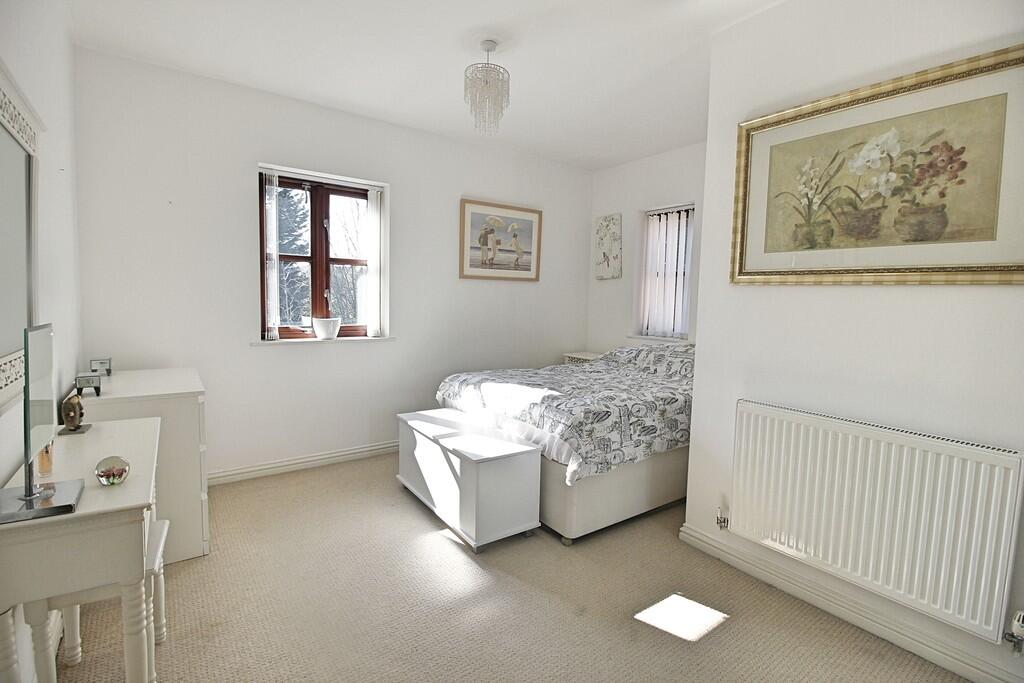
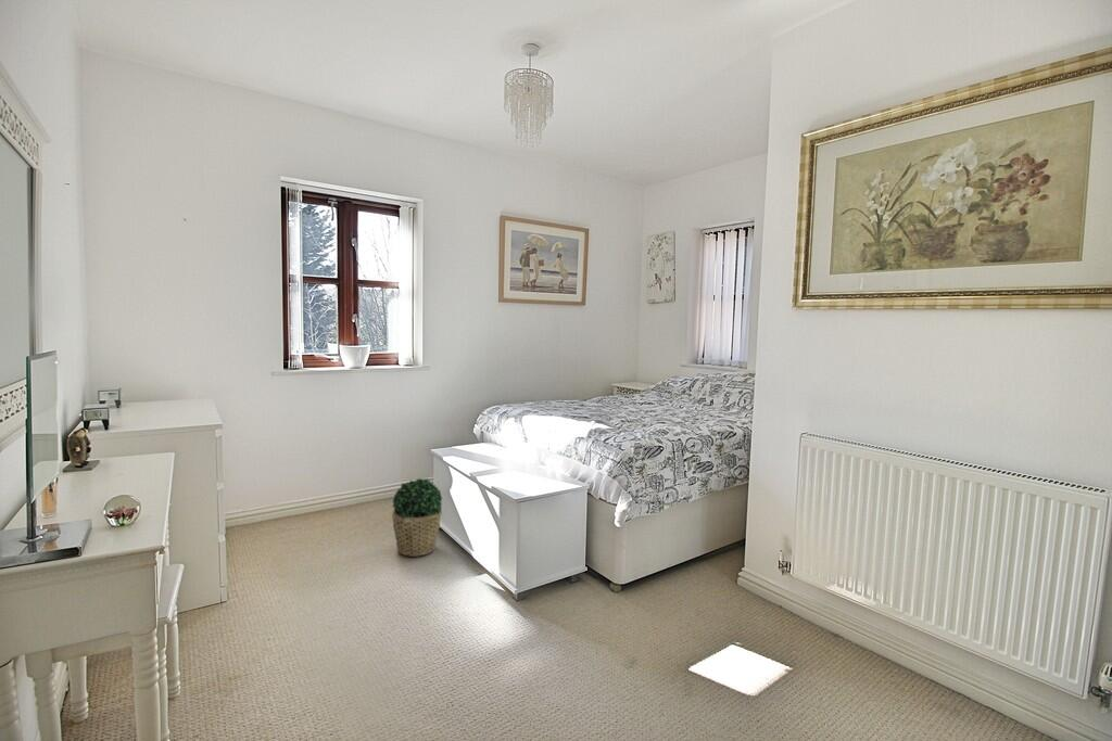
+ potted plant [391,477,443,558]
